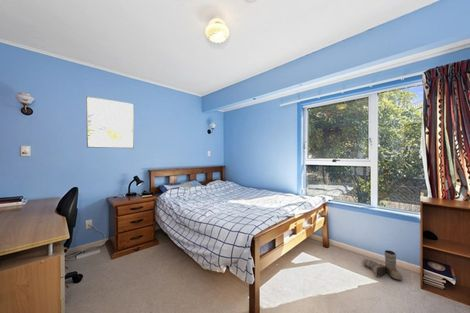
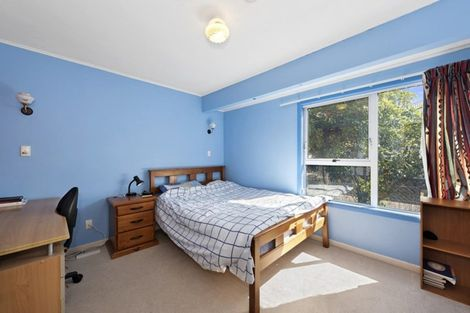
- boots [361,249,403,281]
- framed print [85,95,135,149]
